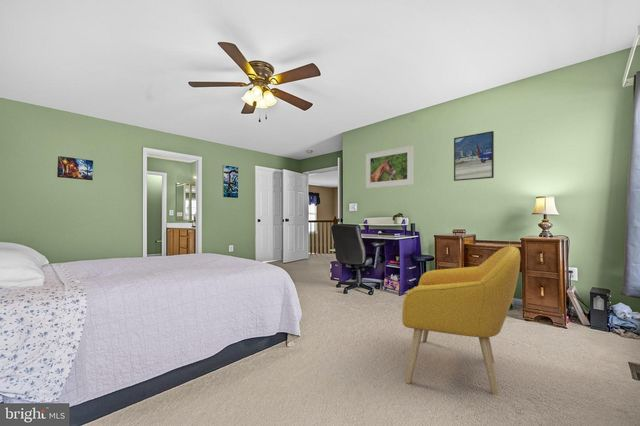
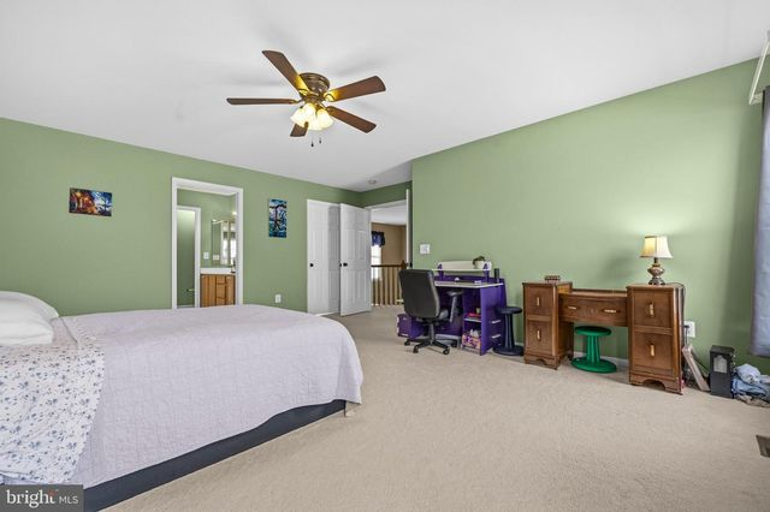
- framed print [365,144,414,189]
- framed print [453,130,495,182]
- armchair [401,245,521,396]
